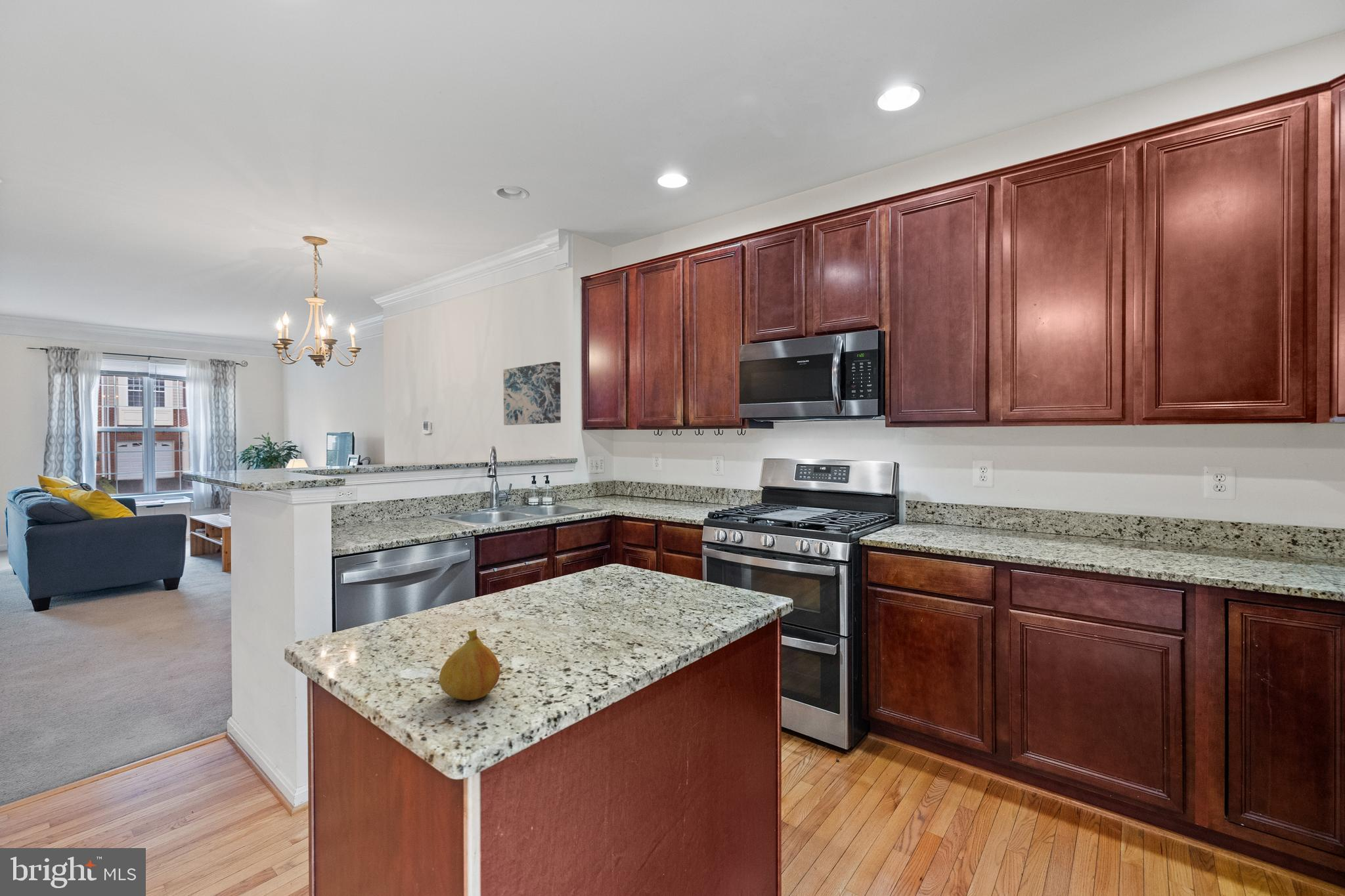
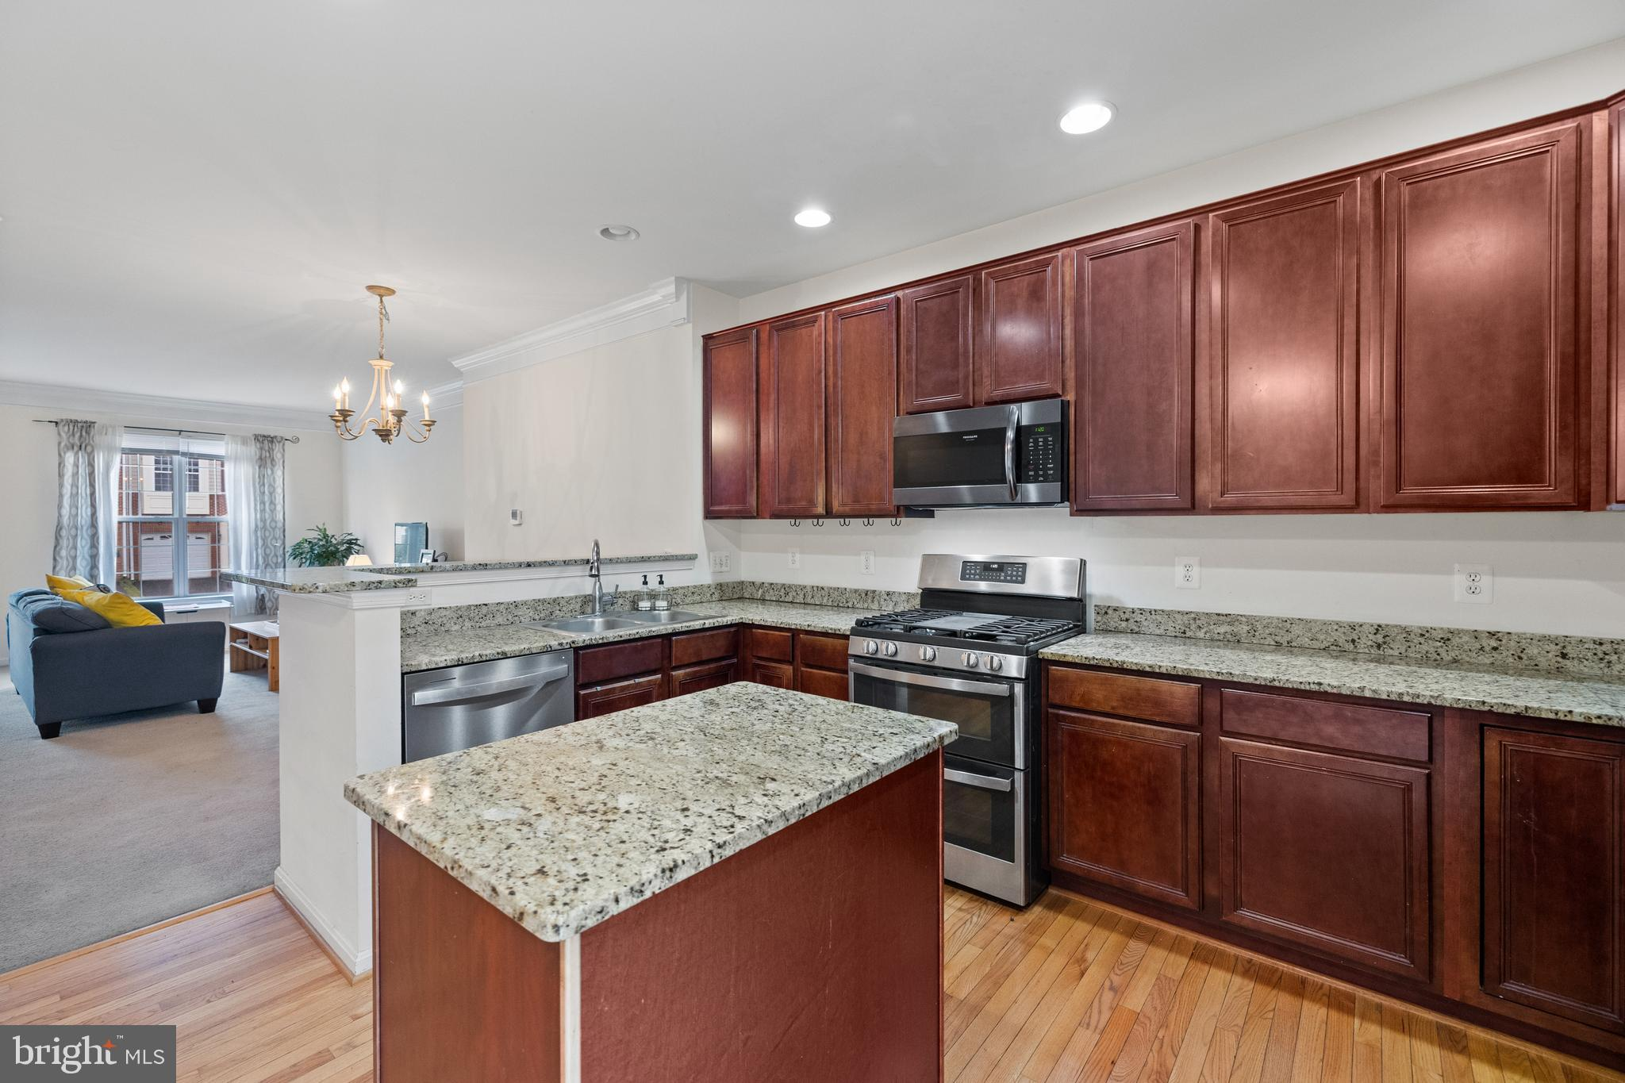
- wall art [502,361,562,426]
- fruit [439,628,501,701]
